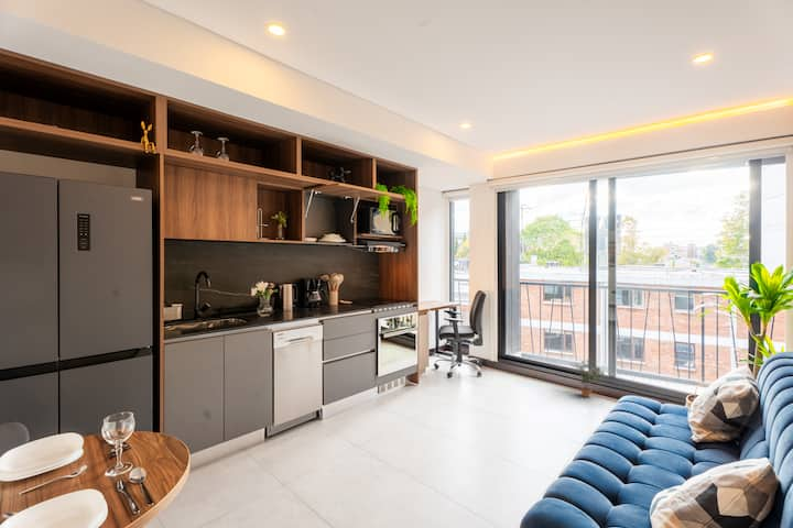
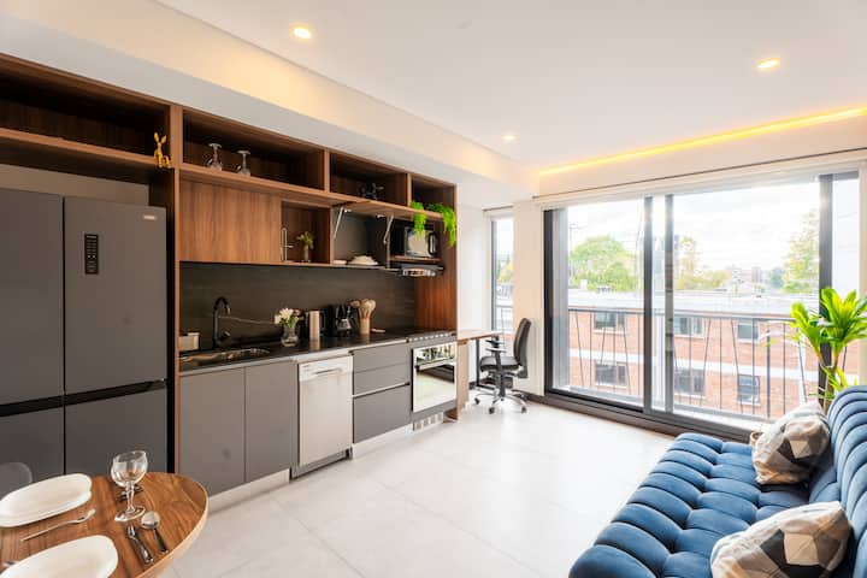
- potted plant [568,359,607,398]
